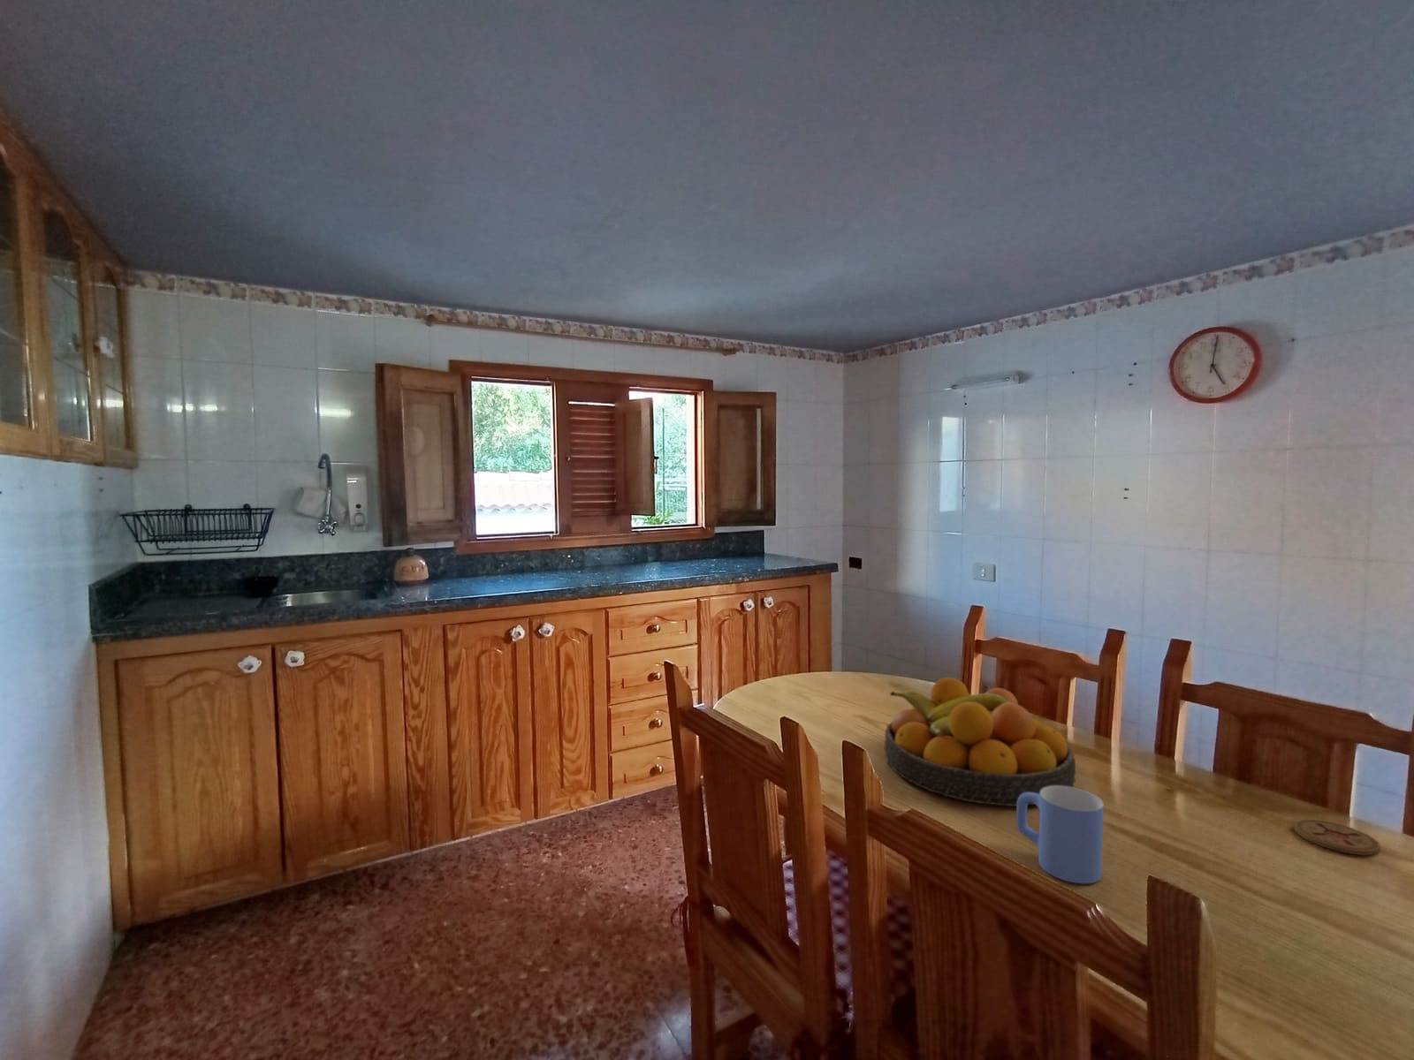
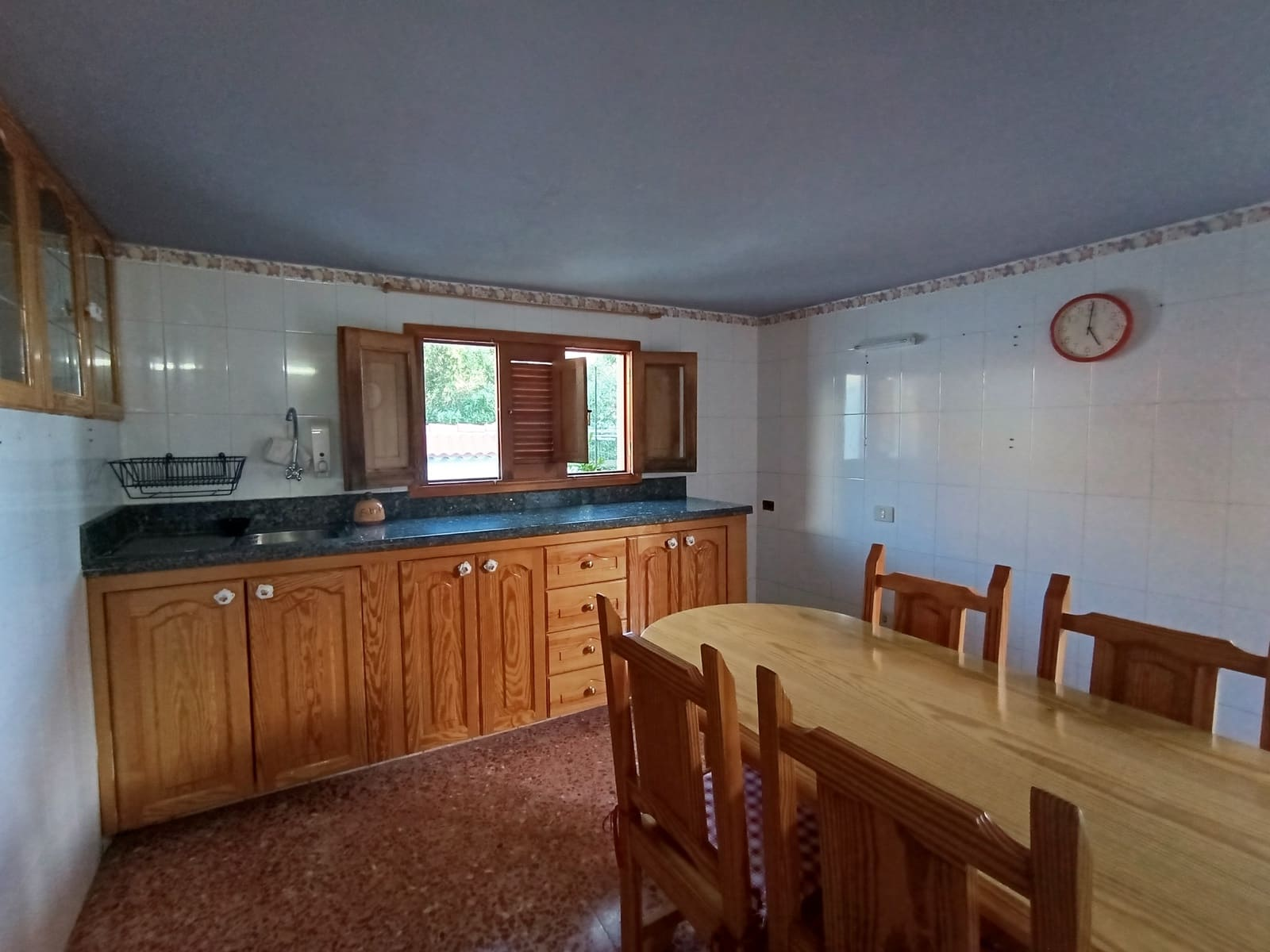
- mug [1015,786,1104,884]
- fruit bowl [884,677,1078,807]
- coaster [1293,818,1382,856]
